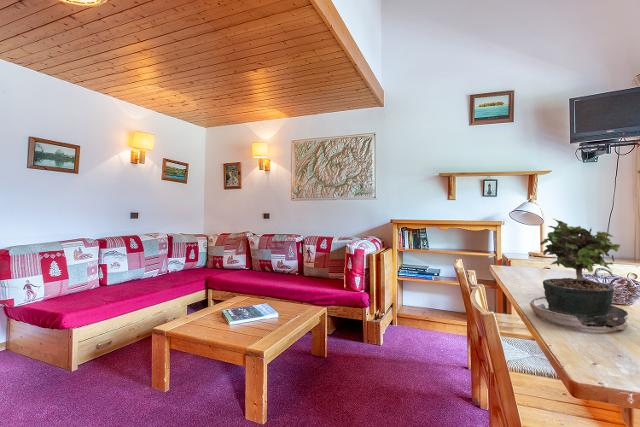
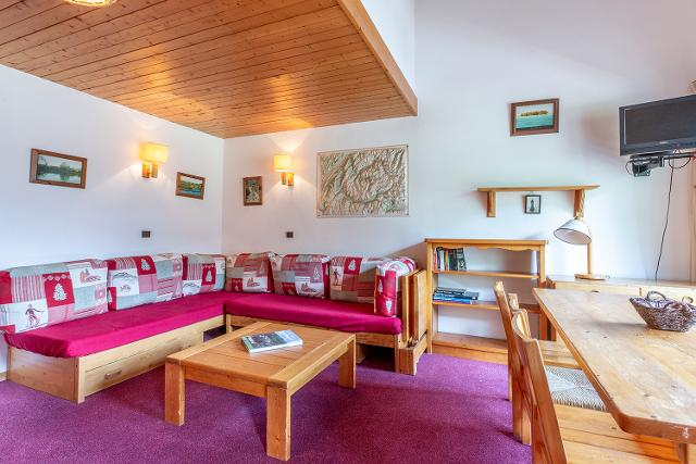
- potted plant [529,218,631,332]
